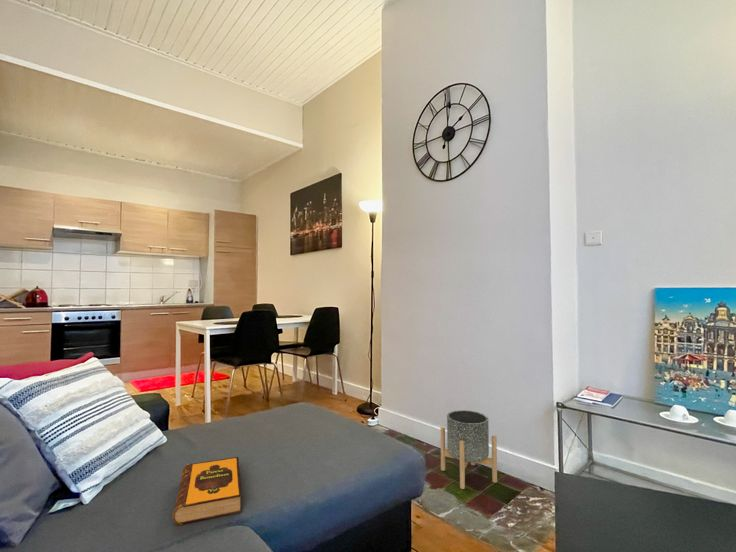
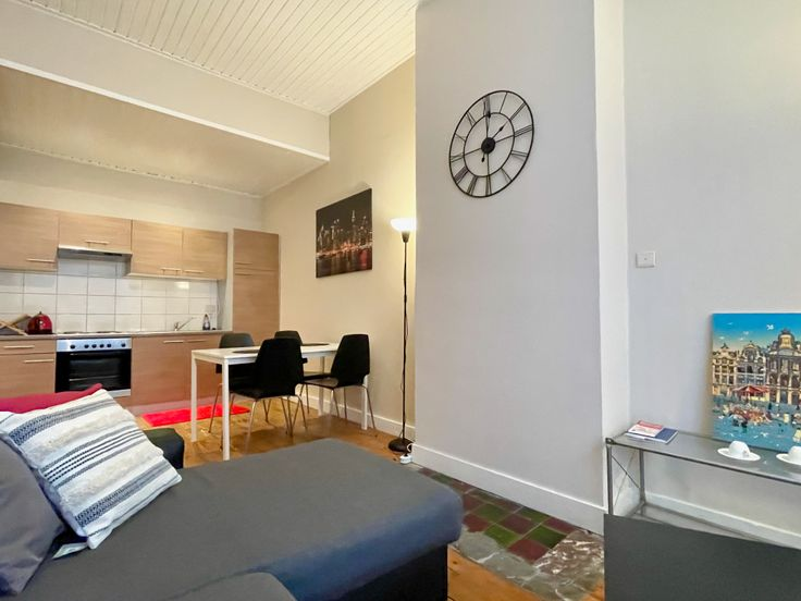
- hardback book [172,456,243,526]
- planter [440,409,498,490]
